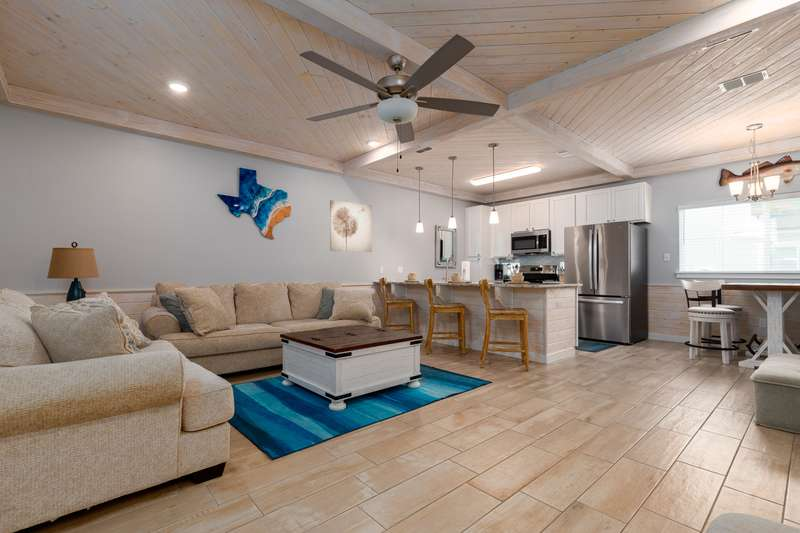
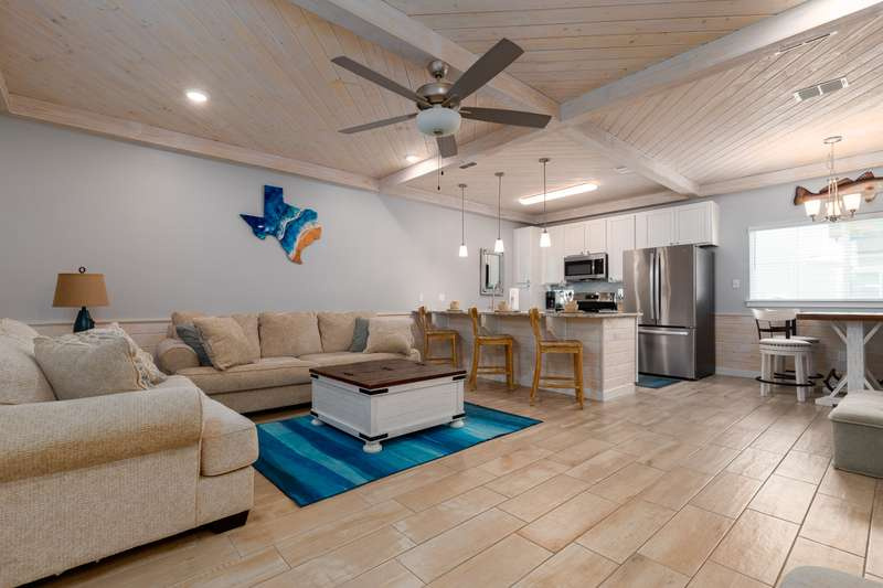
- wall art [329,199,373,253]
